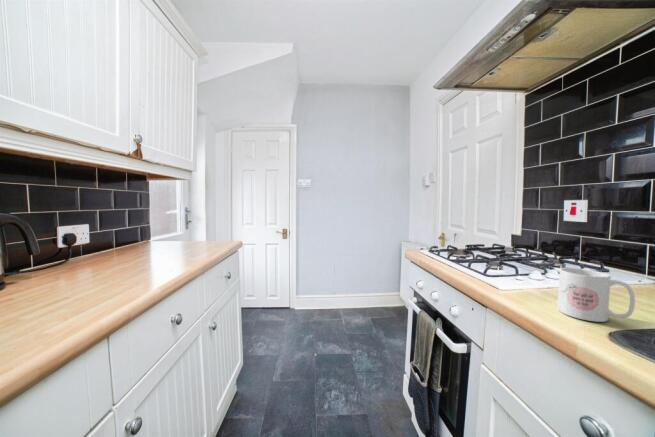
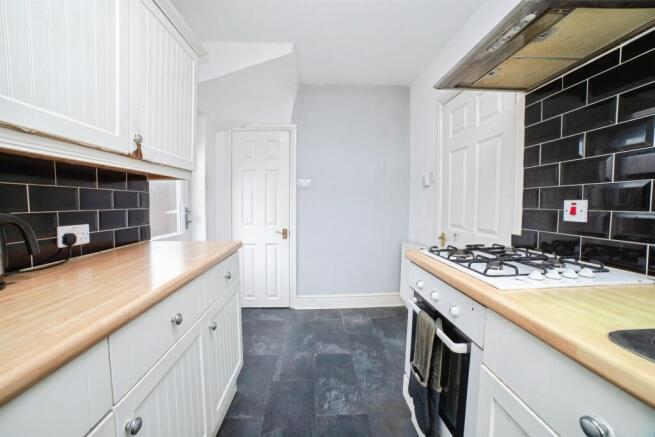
- mug [557,267,636,323]
